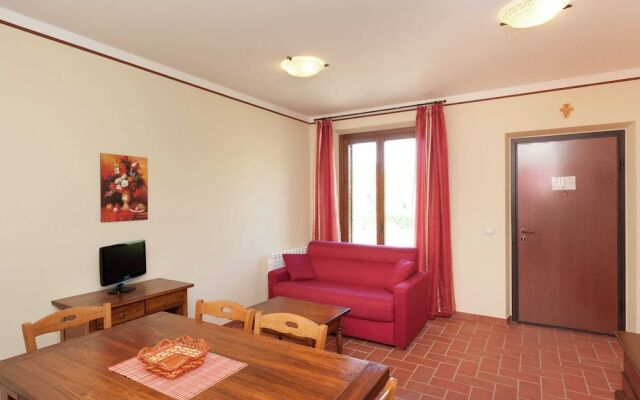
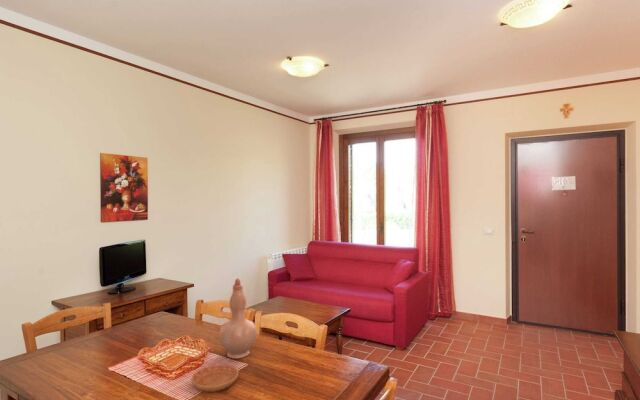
+ saucer [191,363,239,393]
+ vase [218,277,258,359]
